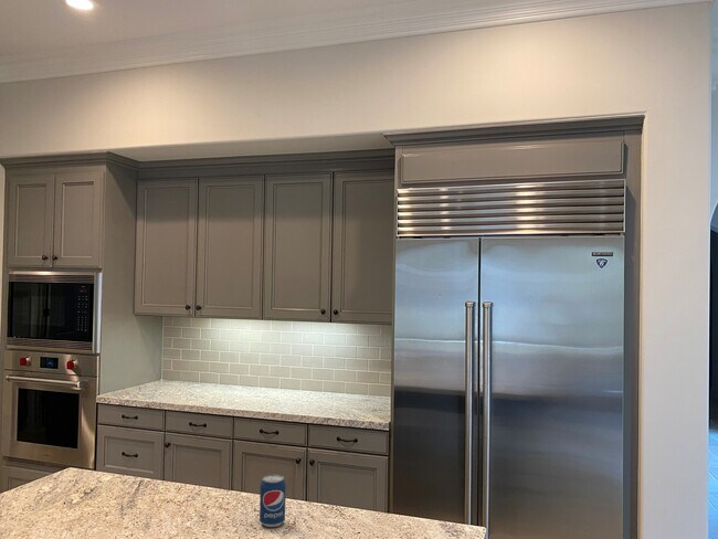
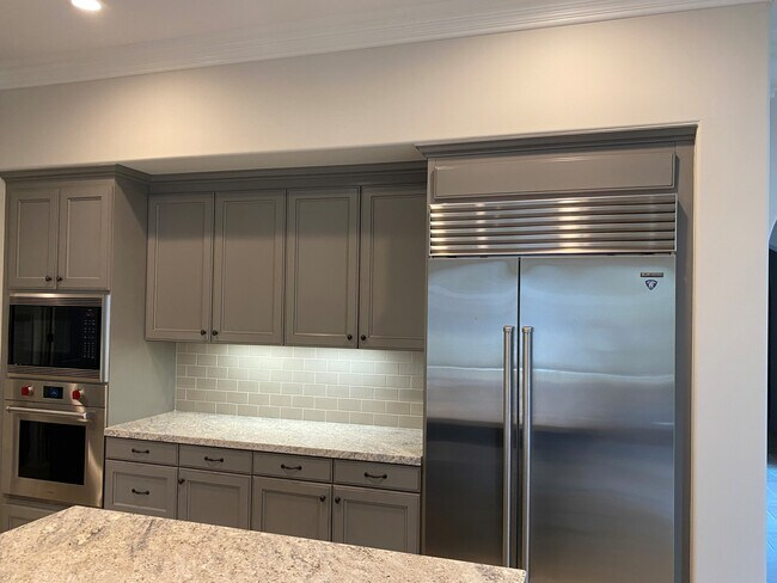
- beverage can [258,473,287,528]
